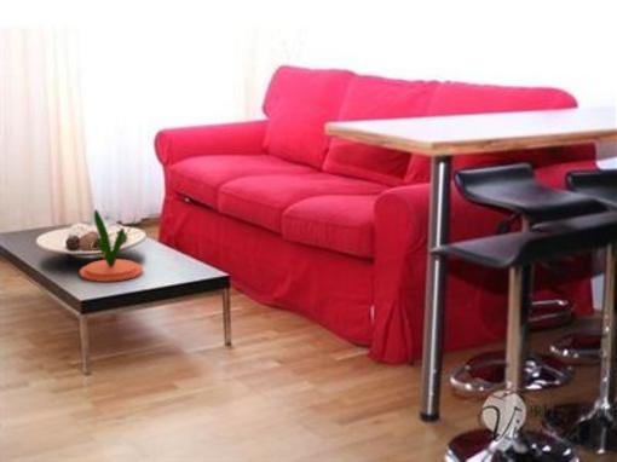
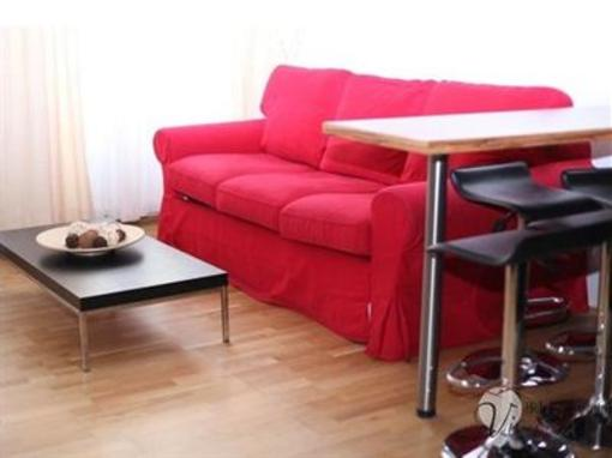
- plant [79,208,148,283]
